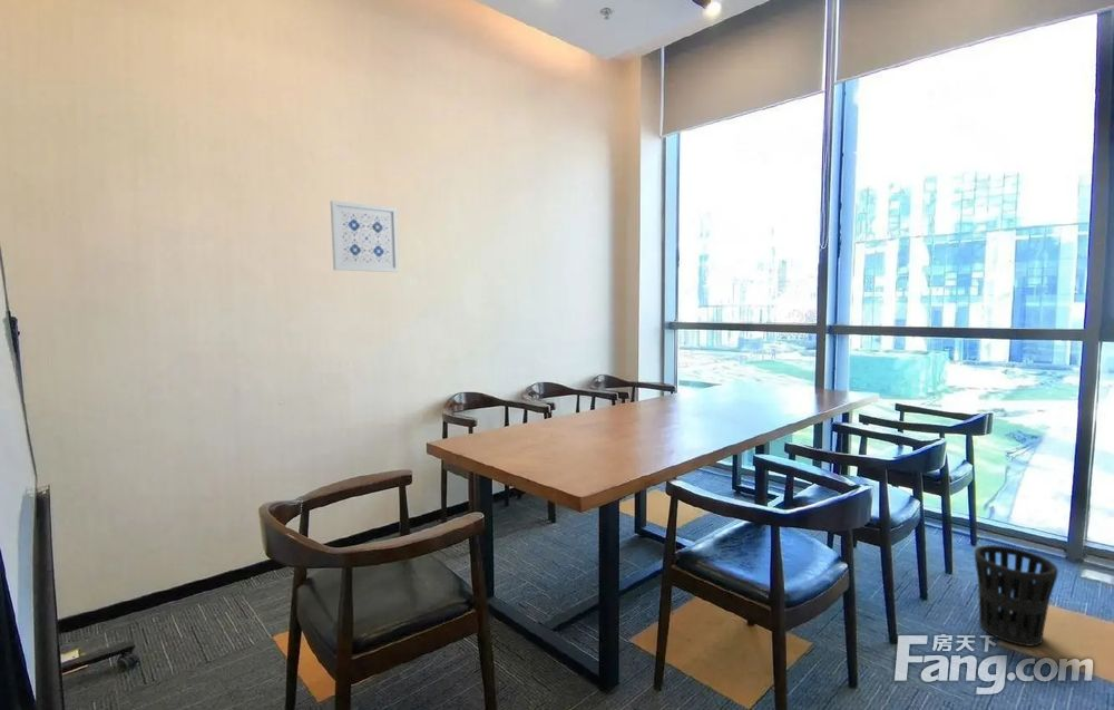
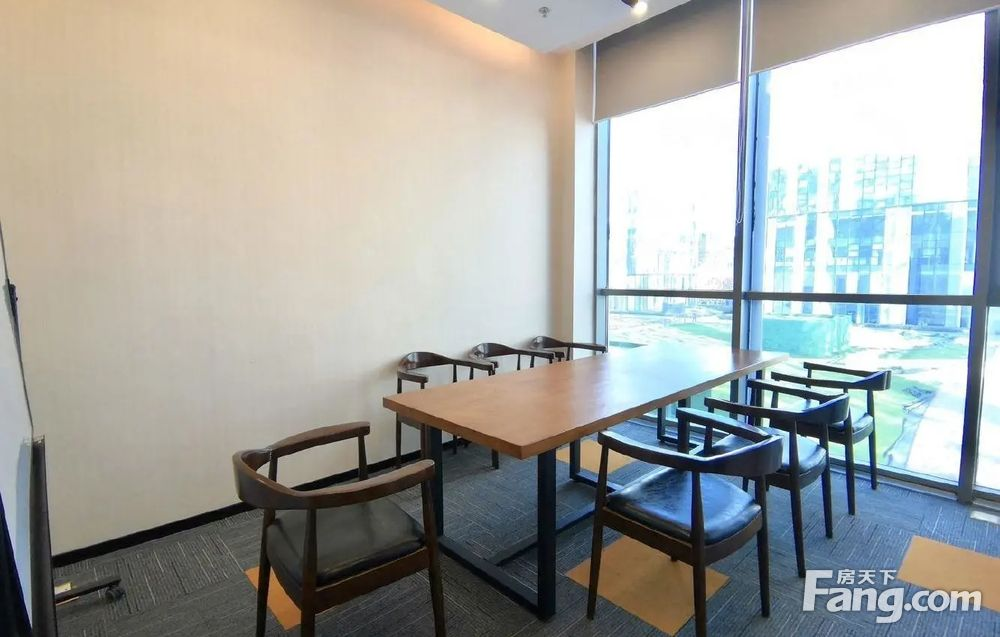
- wall art [330,200,400,273]
- wastebasket [974,544,1059,648]
